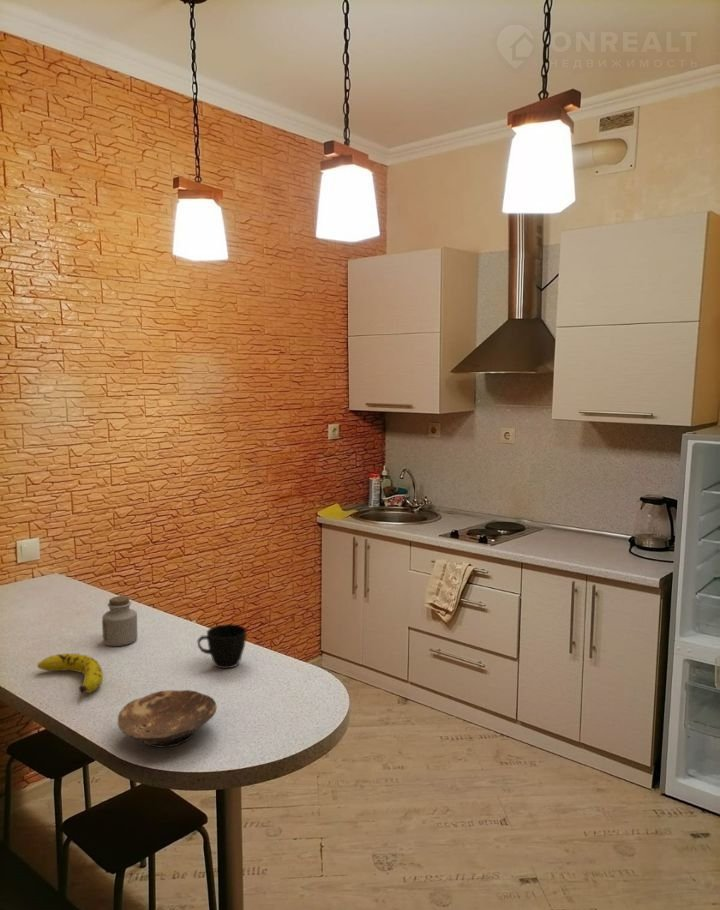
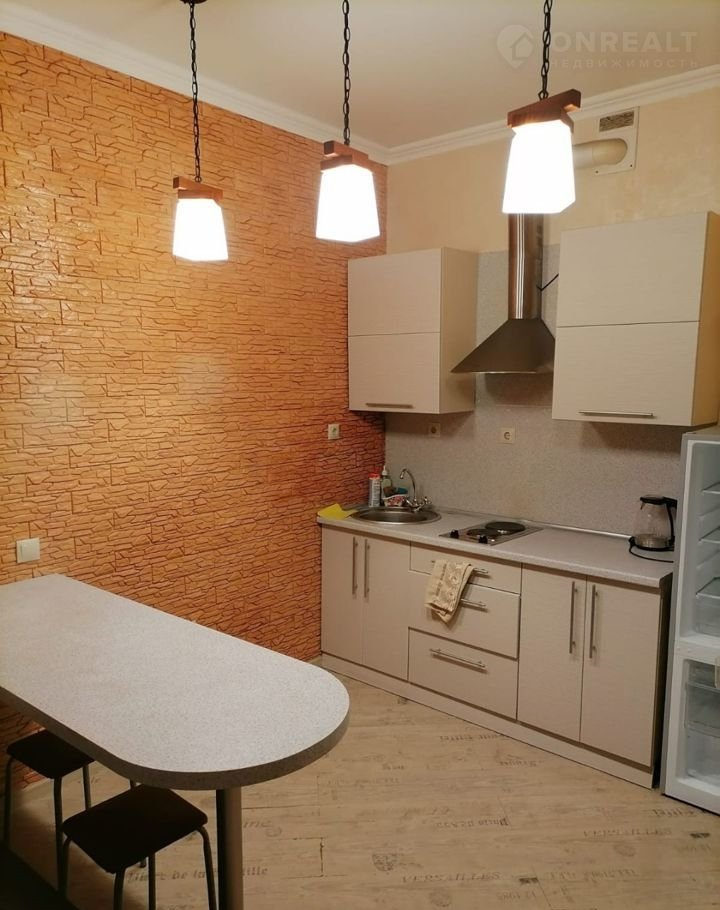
- cup [197,623,247,670]
- fruit [37,653,104,695]
- jar [101,595,138,647]
- bowl [117,689,218,749]
